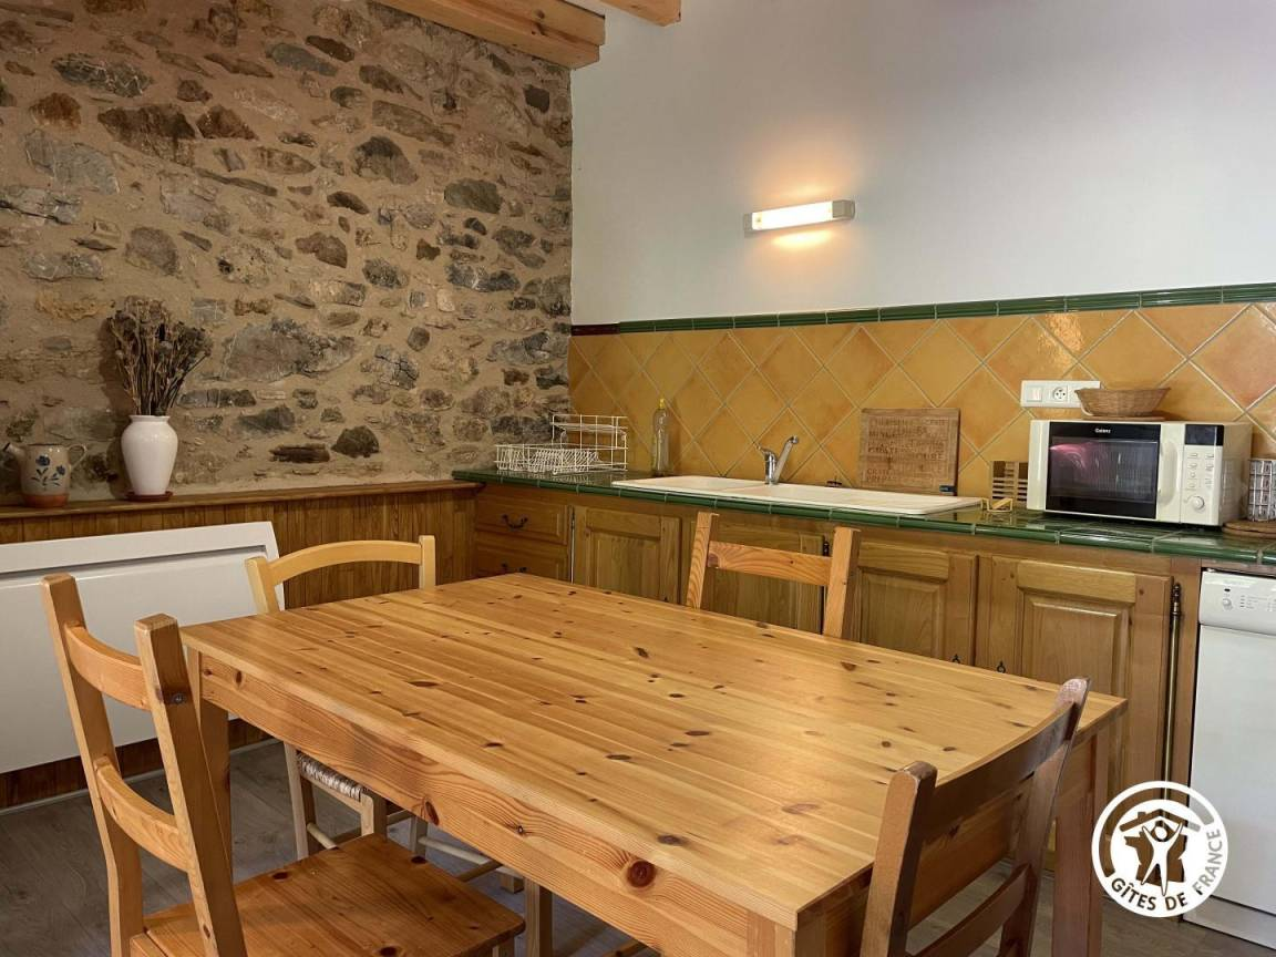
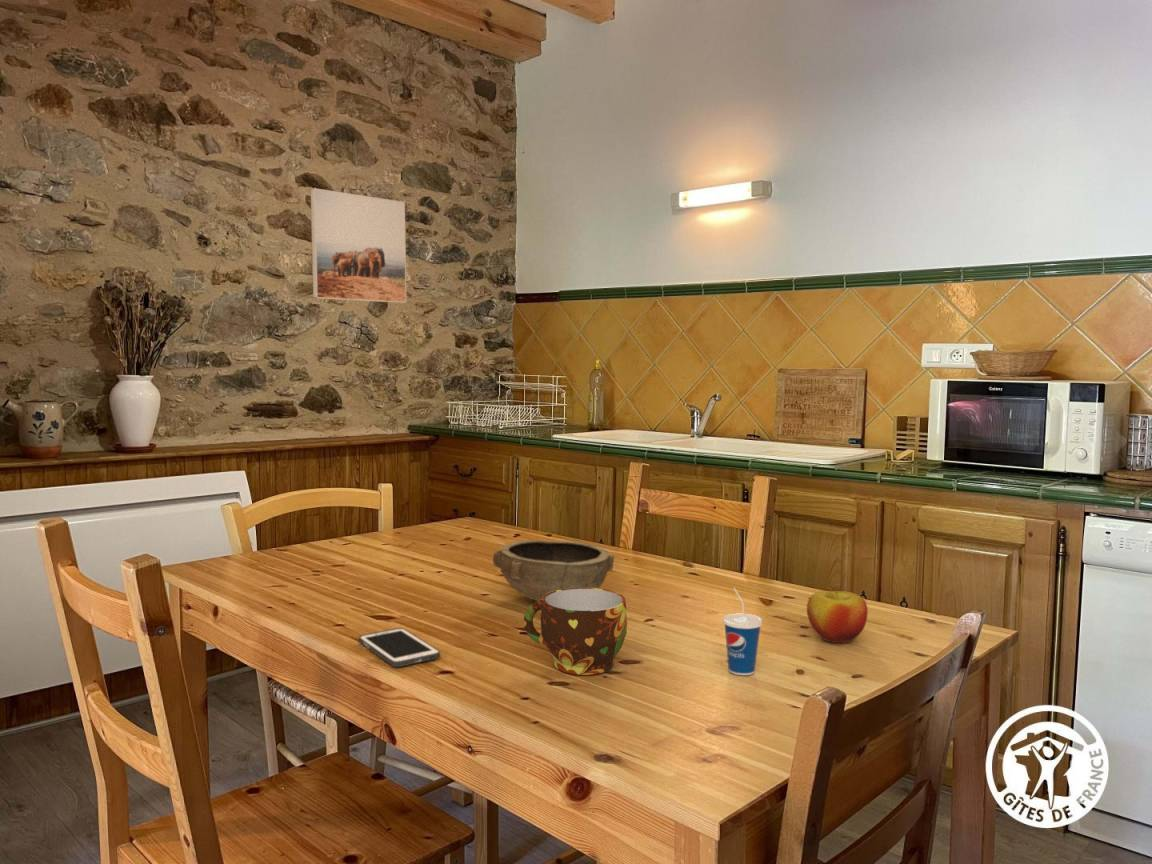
+ cup [722,587,763,676]
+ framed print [309,187,407,304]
+ bowl [492,539,615,601]
+ apple [806,590,869,644]
+ cell phone [358,627,441,668]
+ cup [523,588,628,676]
